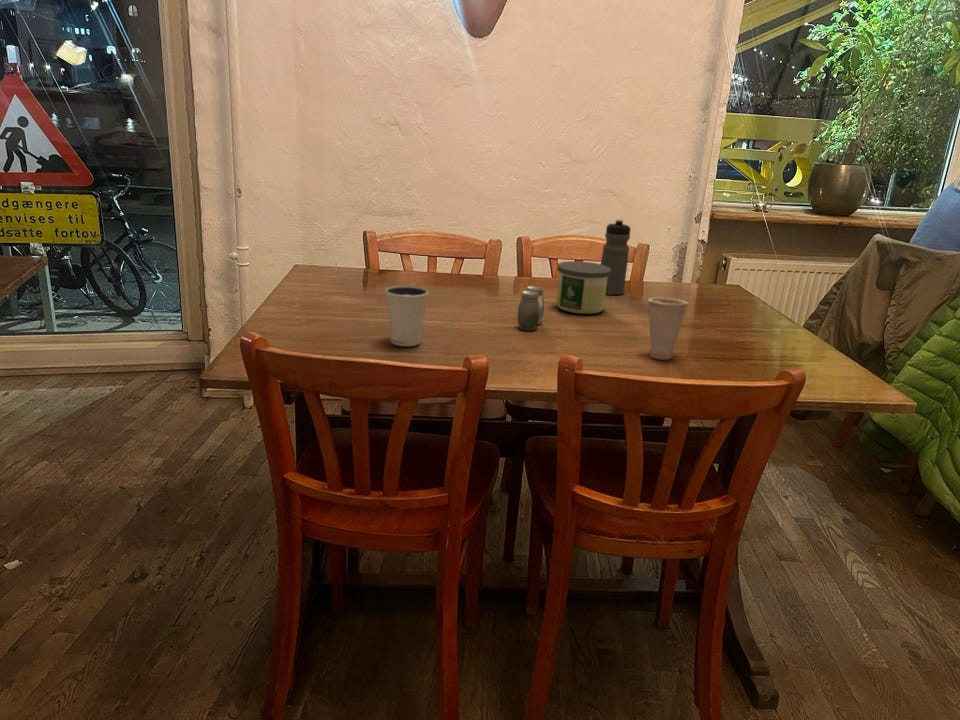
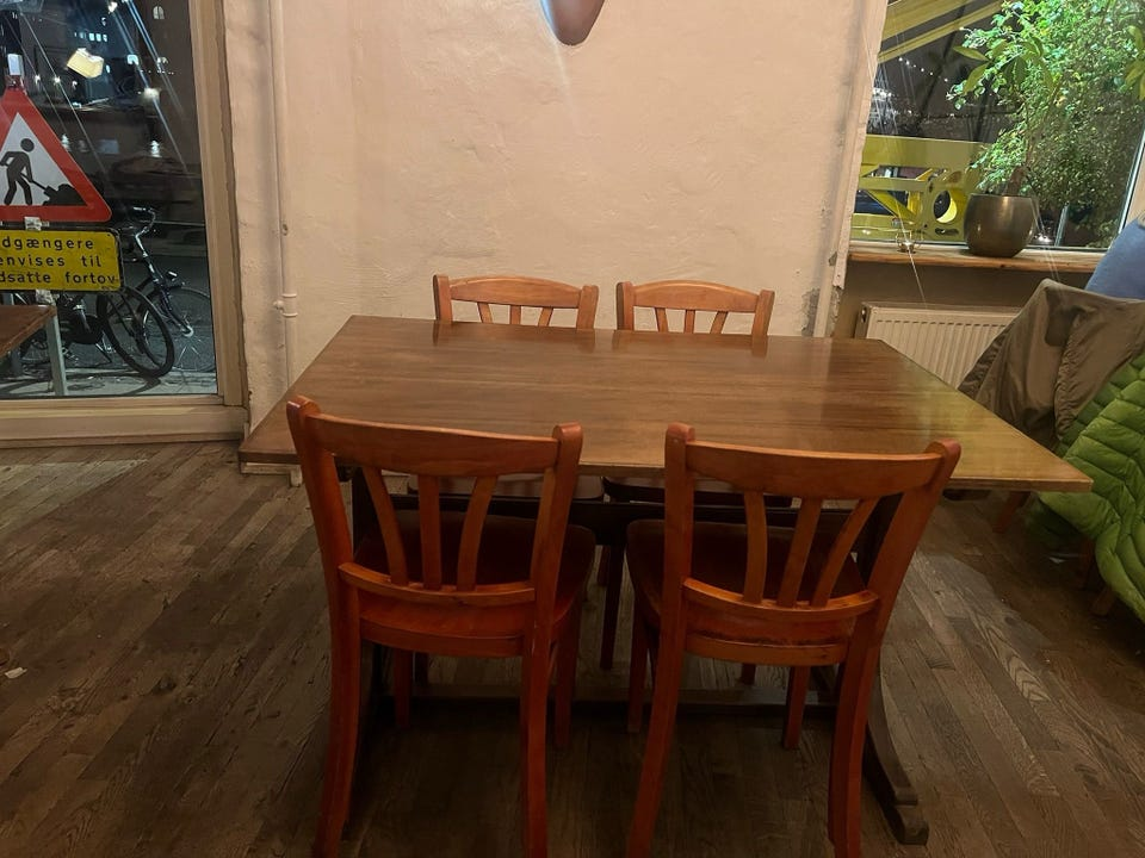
- dixie cup [384,284,430,347]
- candle [555,260,611,315]
- cup [647,297,690,361]
- water bottle [600,218,632,296]
- salt and pepper shaker [516,285,545,331]
